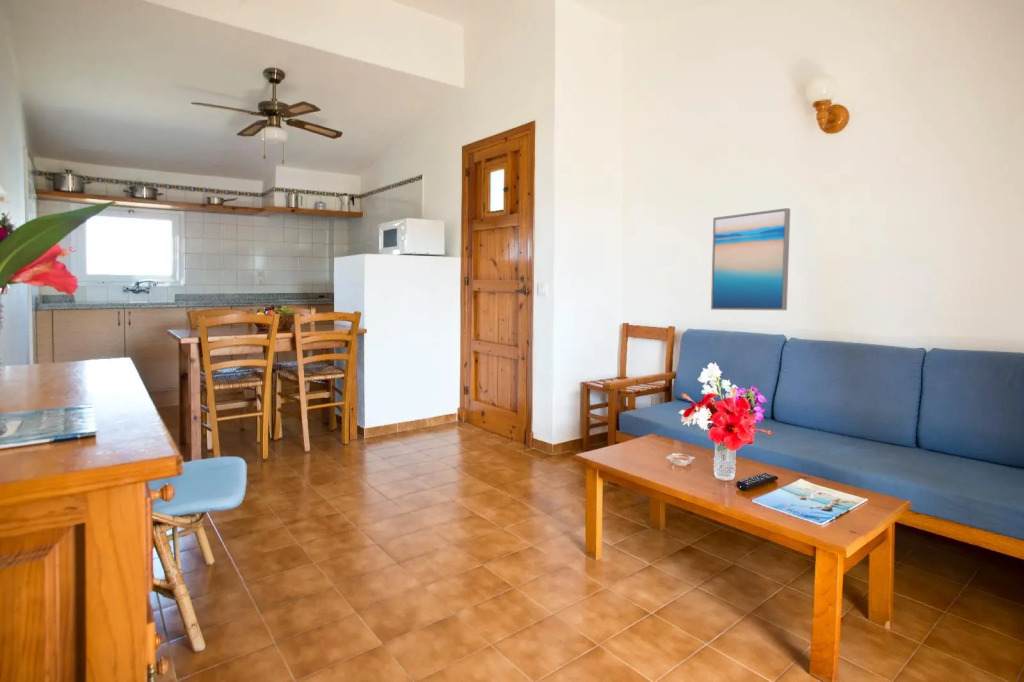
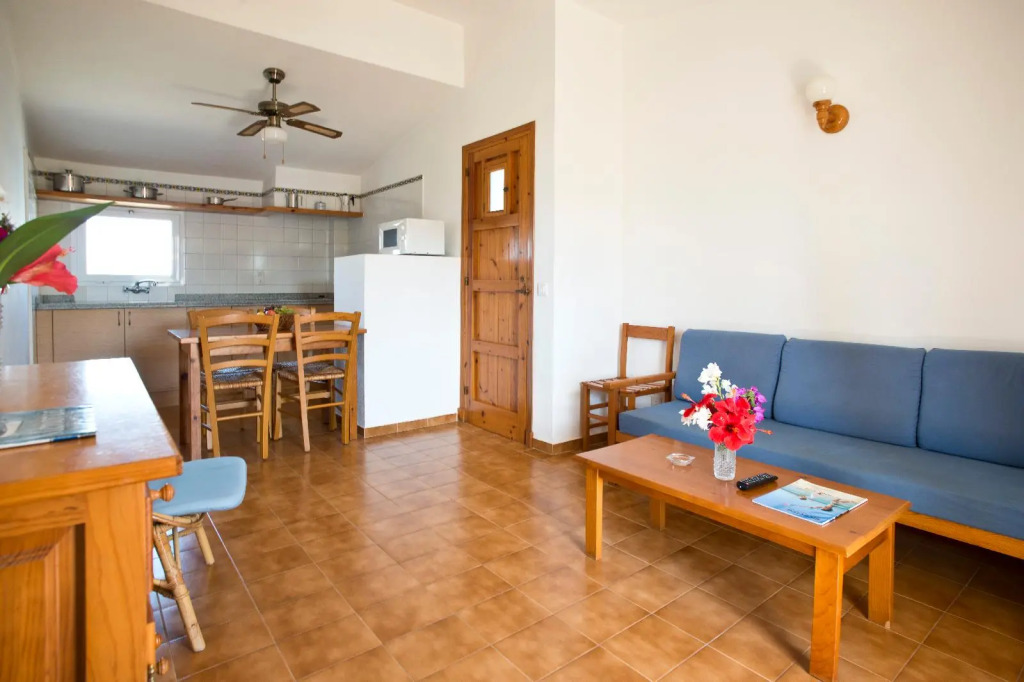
- wall art [710,207,791,311]
